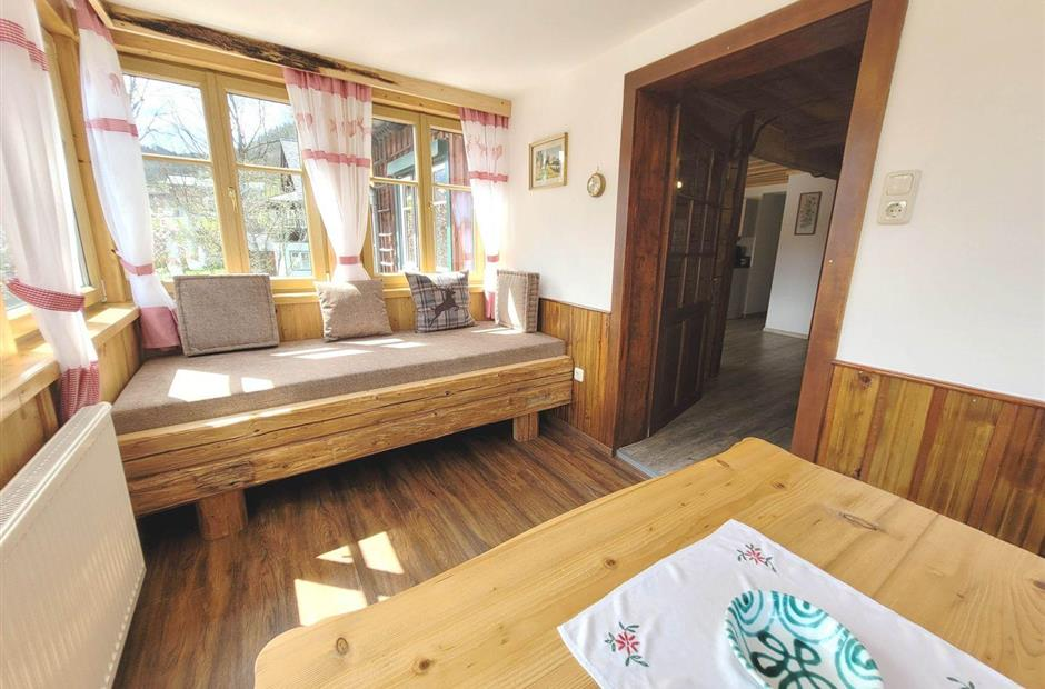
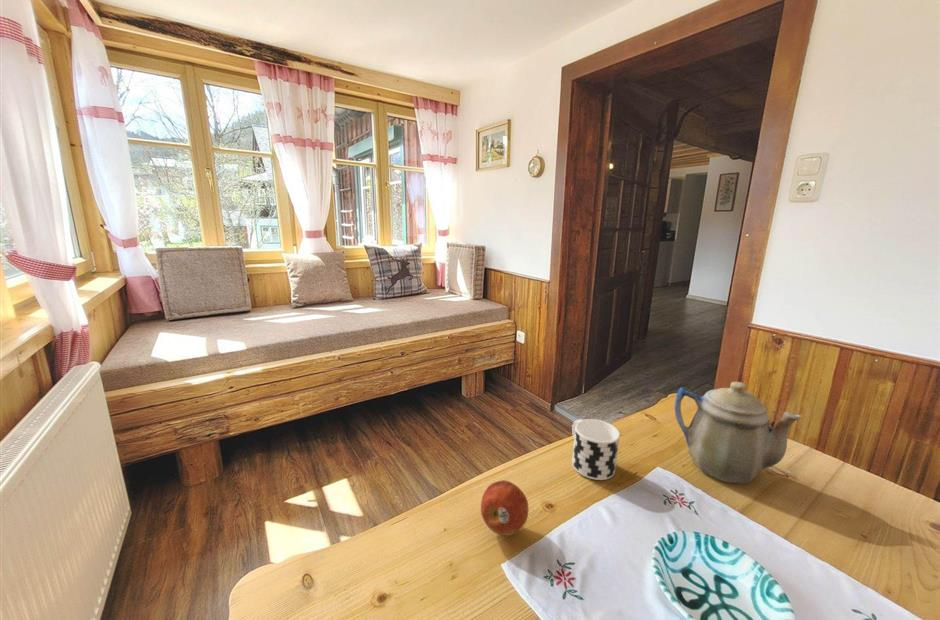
+ cup [571,418,621,481]
+ teapot [674,381,802,484]
+ fruit [480,479,529,536]
